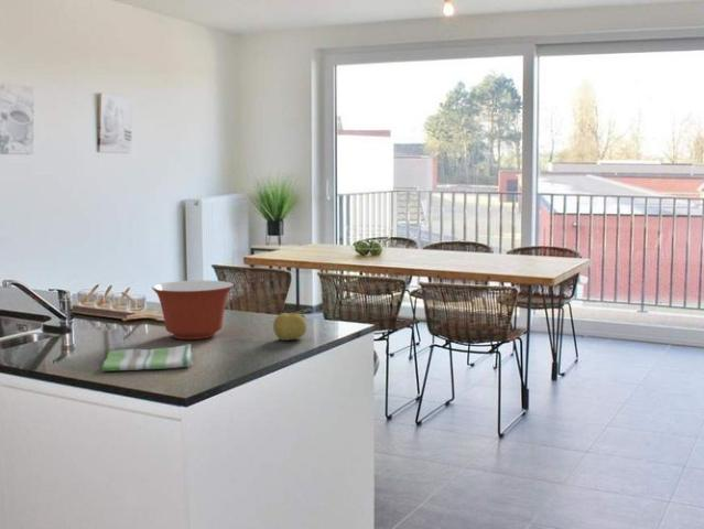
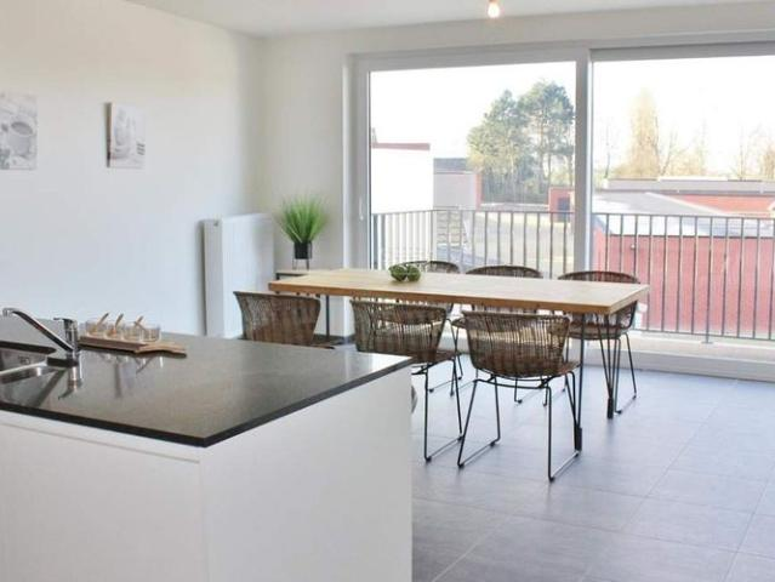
- dish towel [100,343,194,373]
- fruit [272,312,307,342]
- mixing bowl [151,279,235,341]
